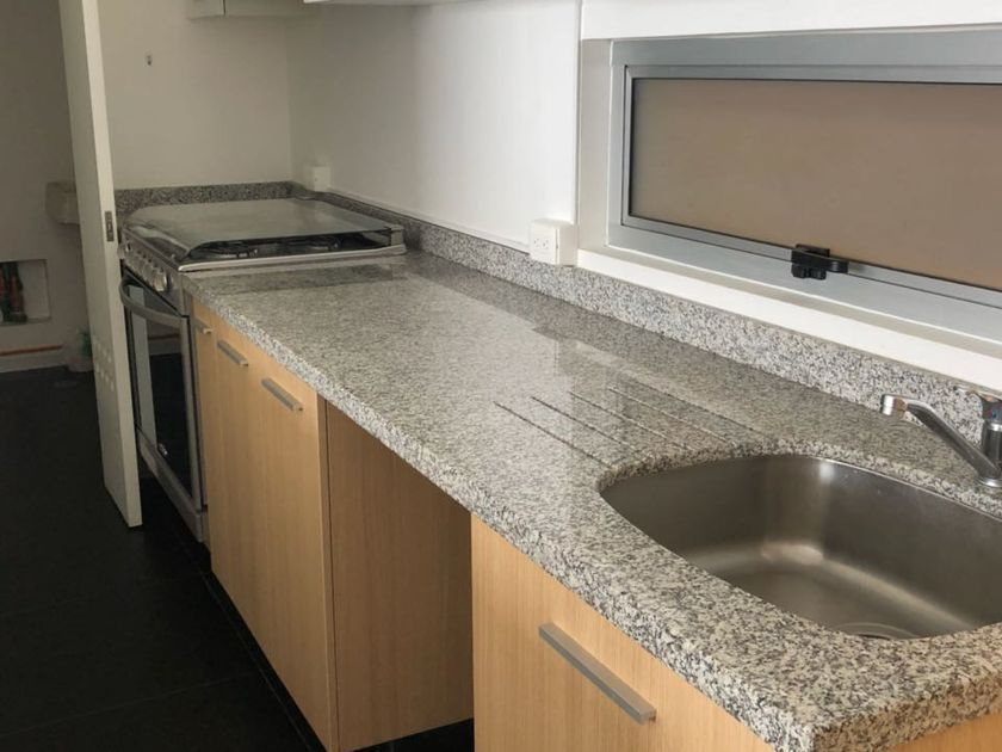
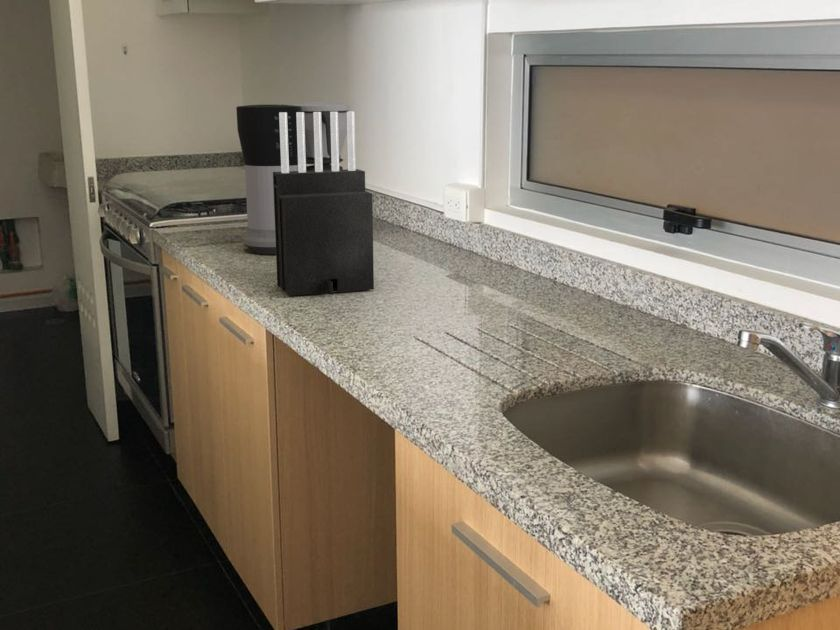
+ knife block [273,110,375,297]
+ coffee maker [235,101,351,255]
